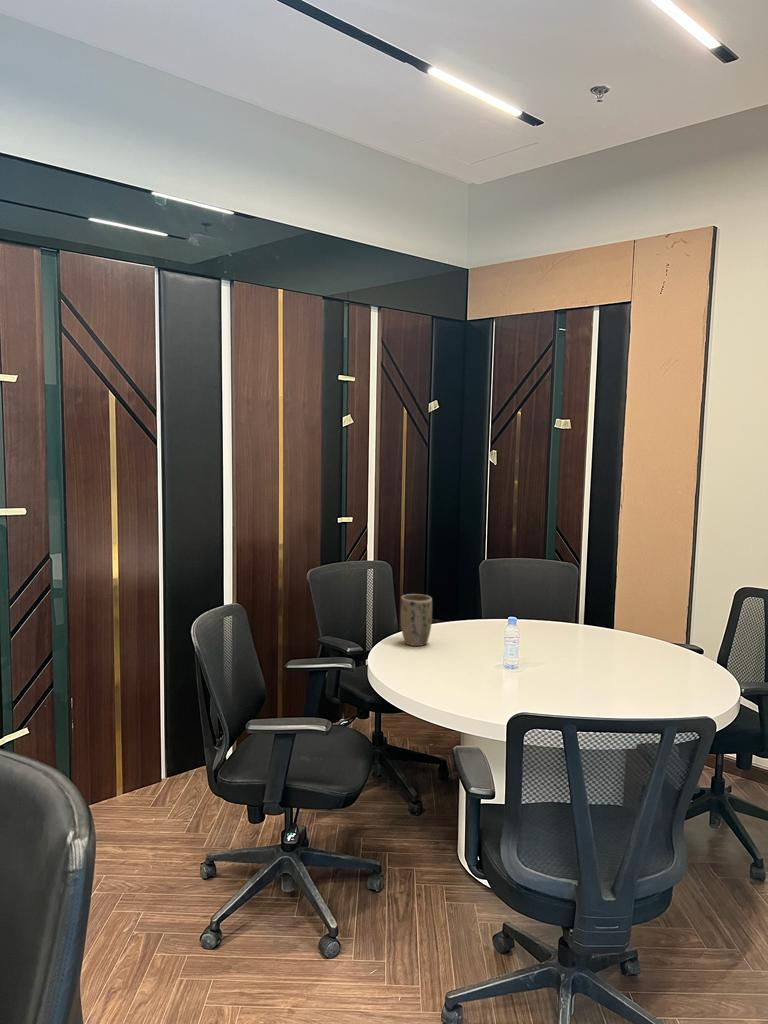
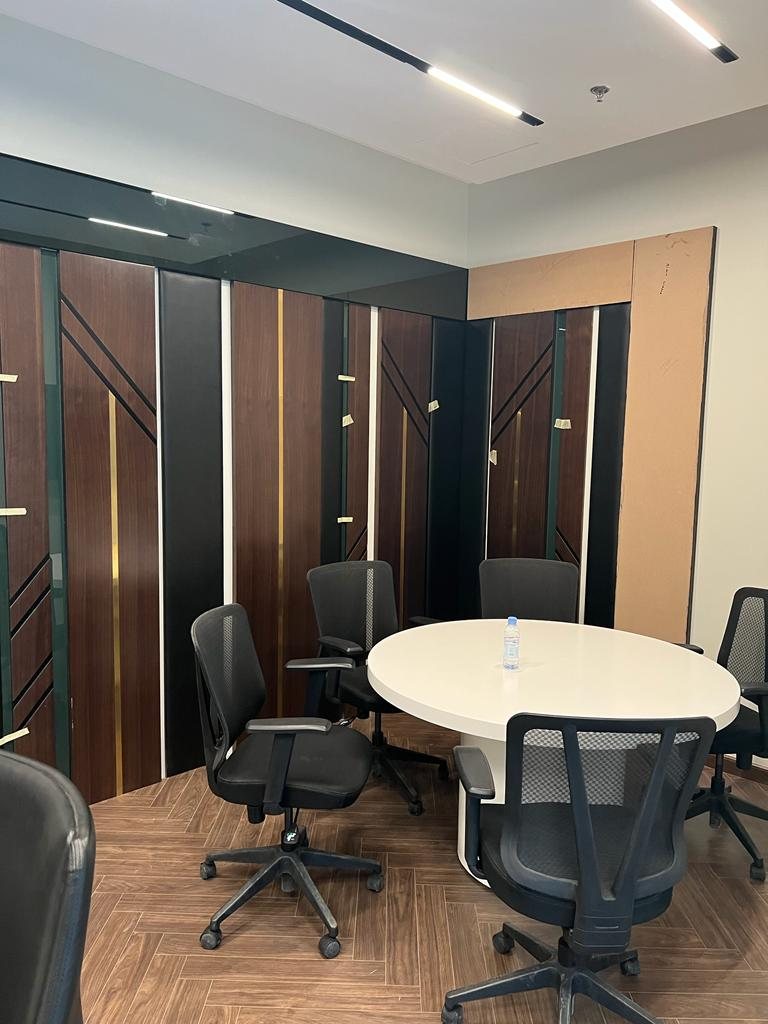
- plant pot [399,593,433,647]
